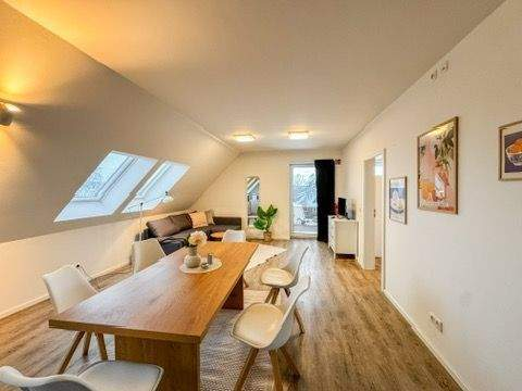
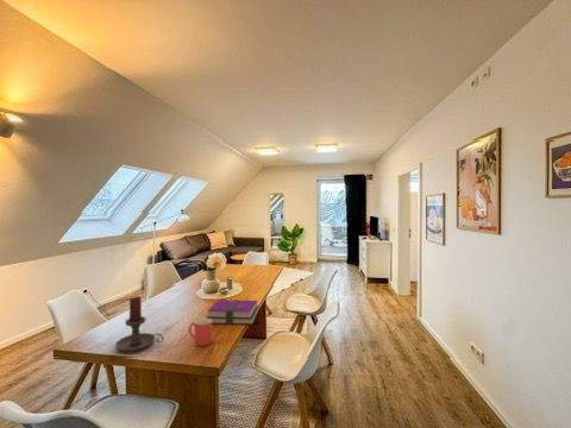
+ candle holder [114,295,165,353]
+ hardback book [206,298,259,326]
+ mug [188,317,213,347]
